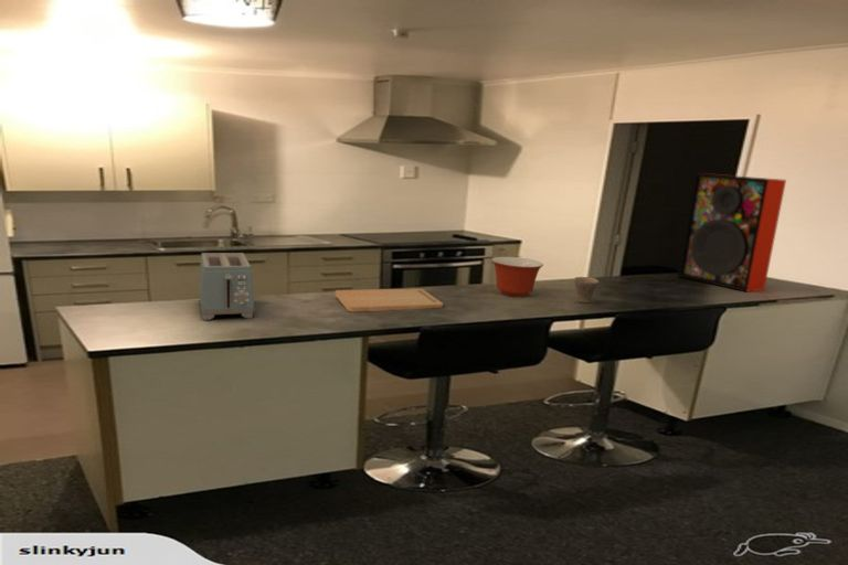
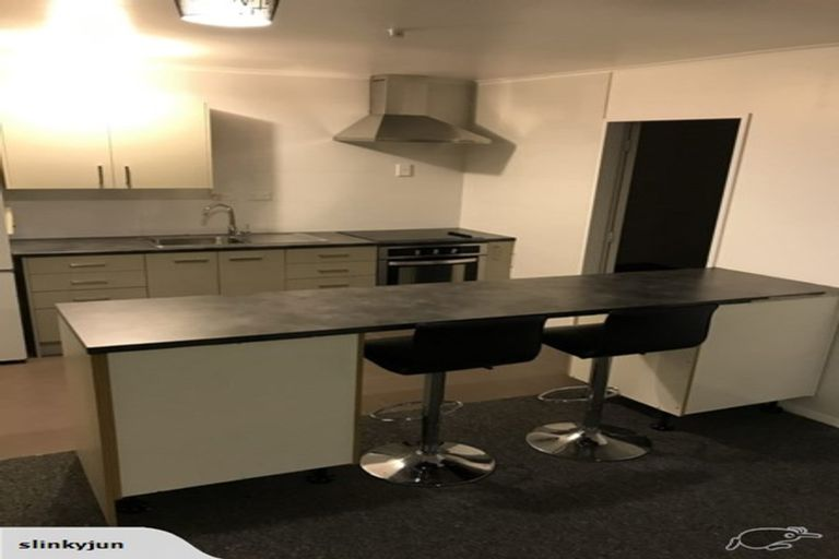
- cup [573,276,600,305]
- toaster [198,252,255,321]
- speaker [677,172,787,294]
- mixing bowl [490,256,544,298]
- cutting board [335,288,444,313]
